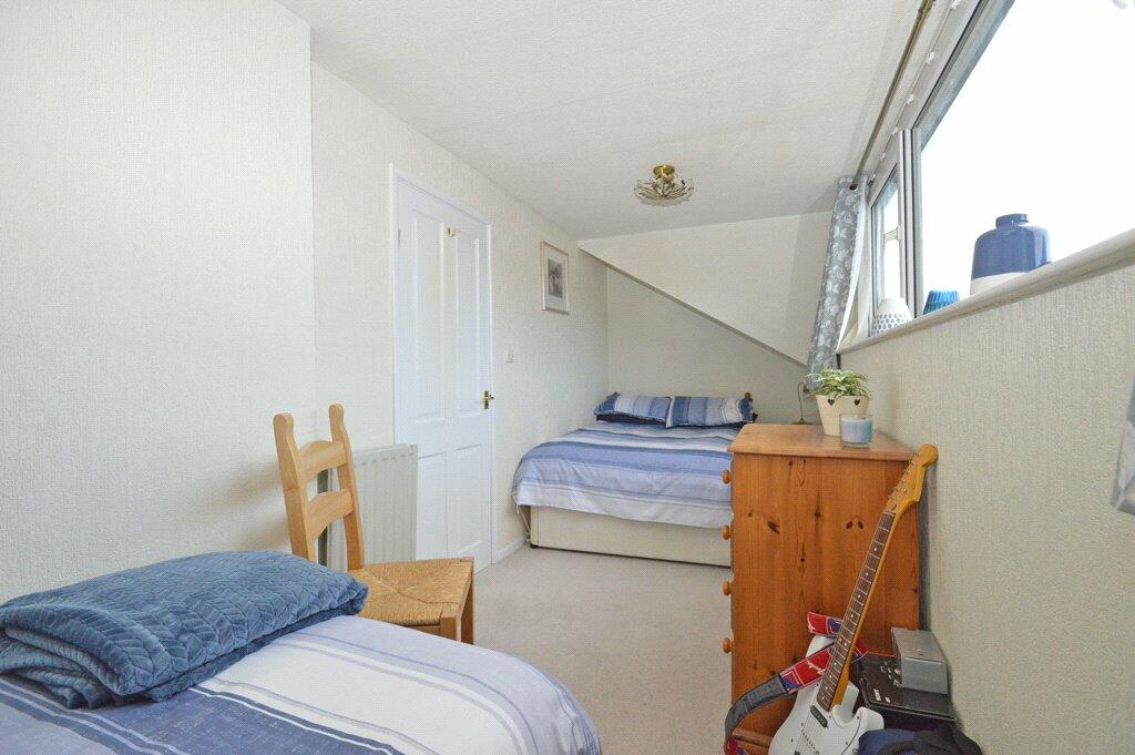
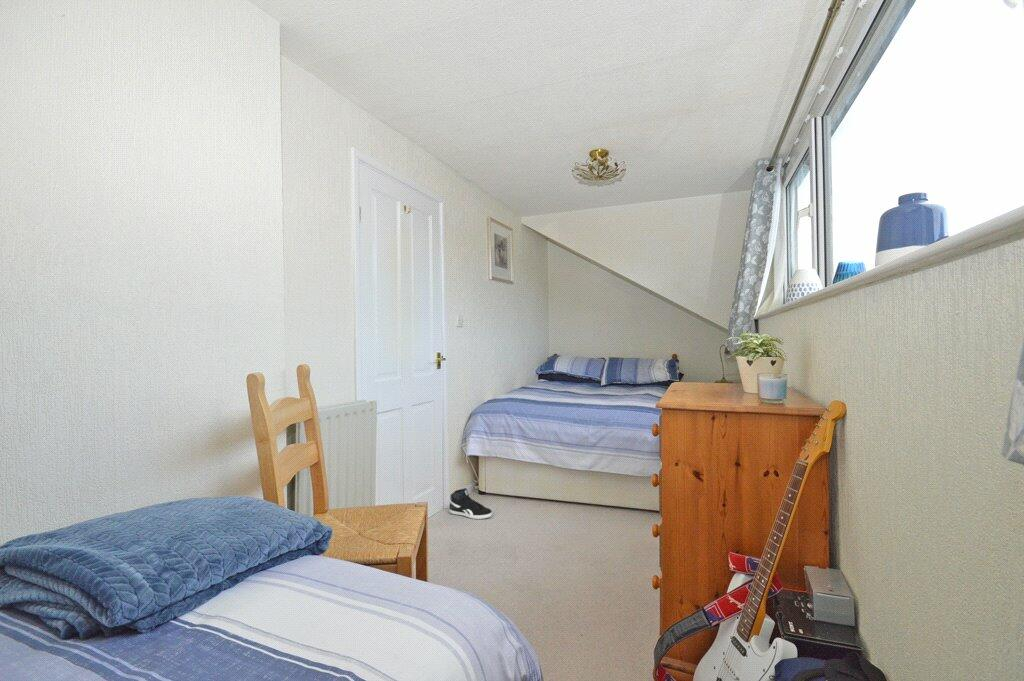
+ sneaker [448,487,493,520]
